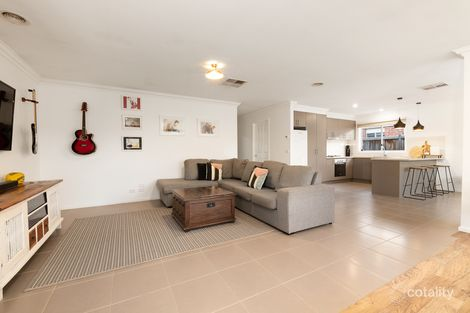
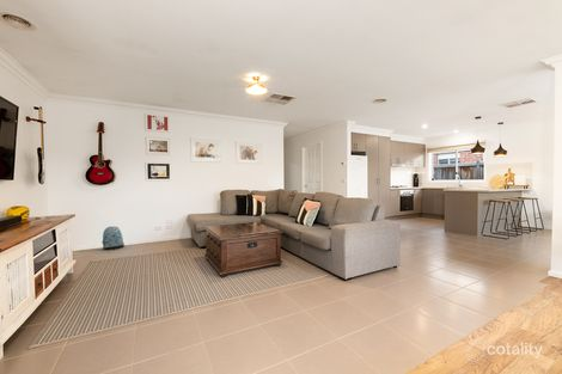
+ backpack [100,226,126,251]
